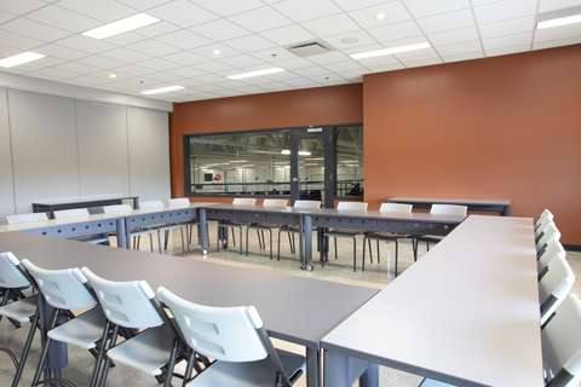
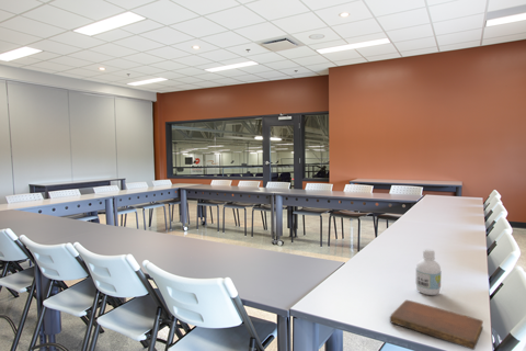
+ bottle [414,248,443,296]
+ notebook [389,299,484,351]
